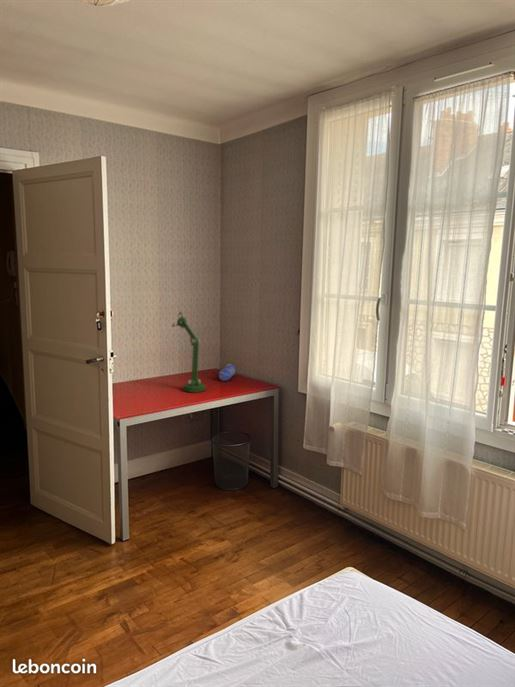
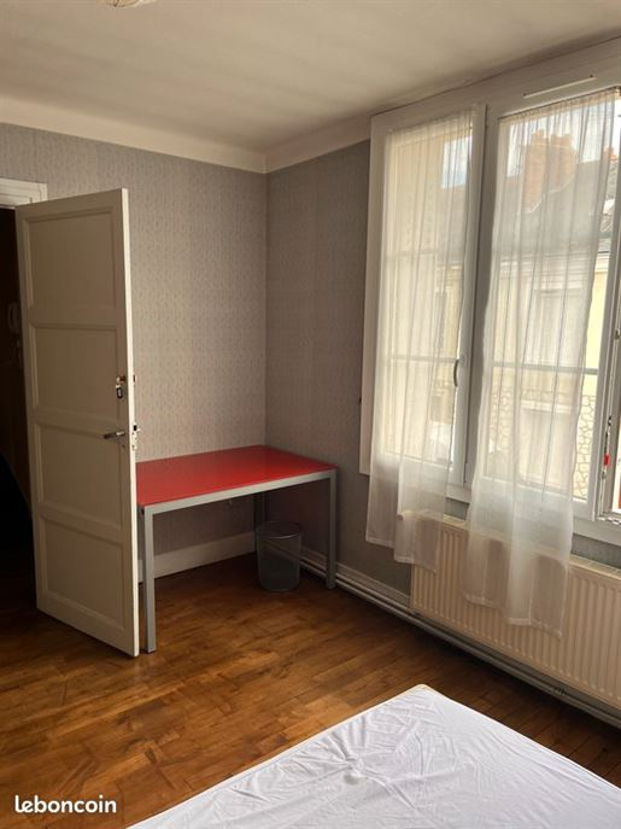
- desk lamp [171,310,207,394]
- pencil case [218,363,237,382]
